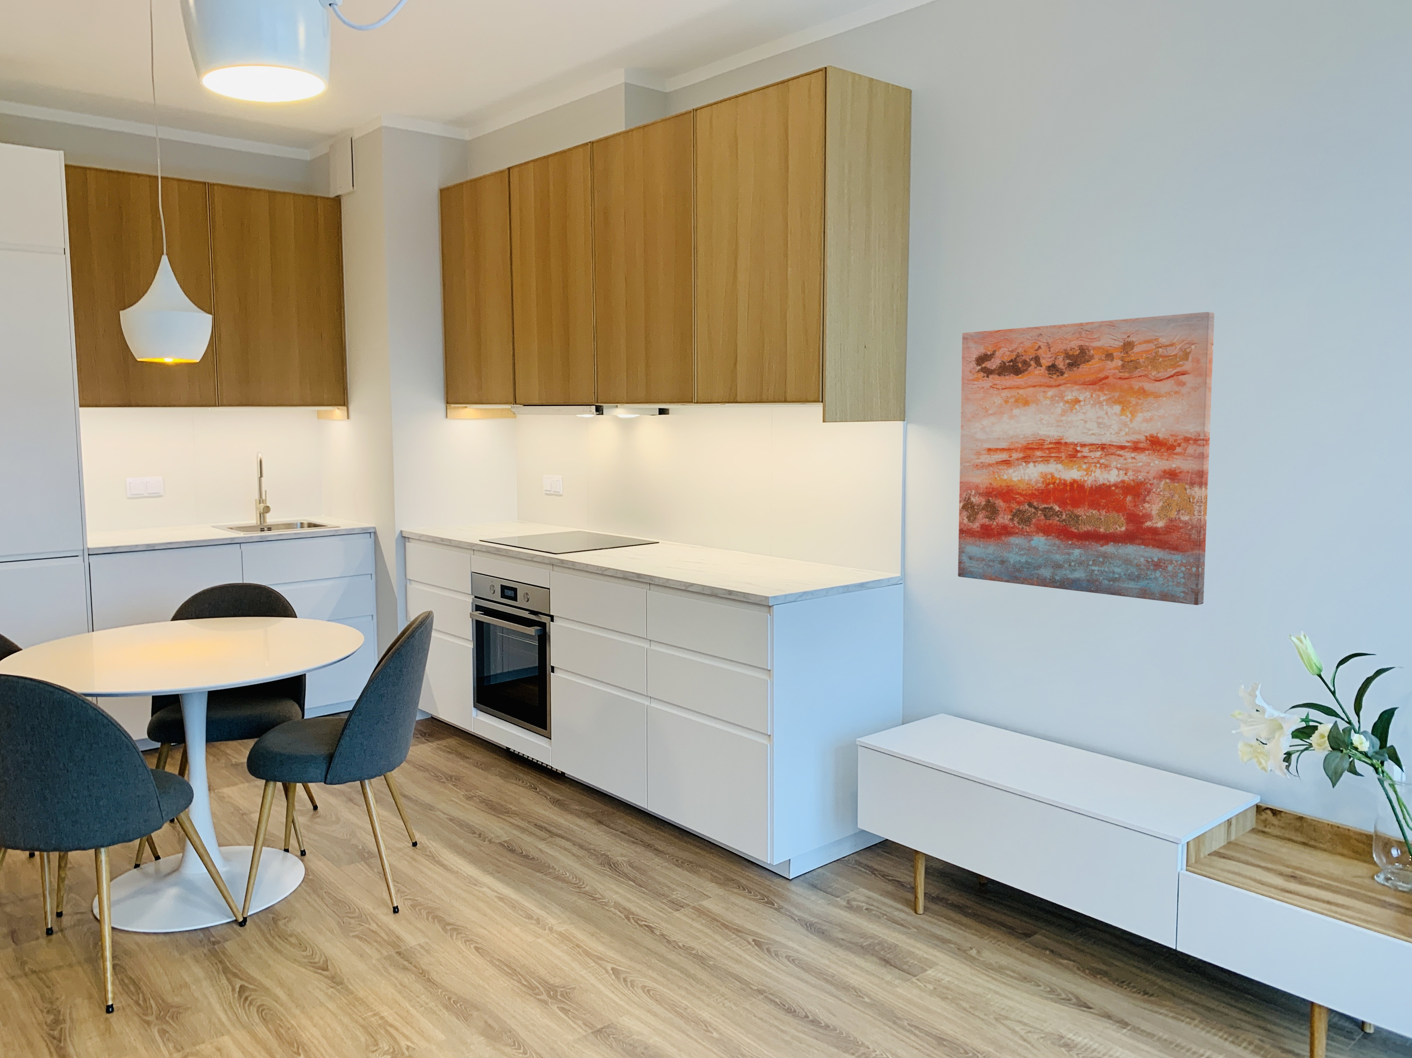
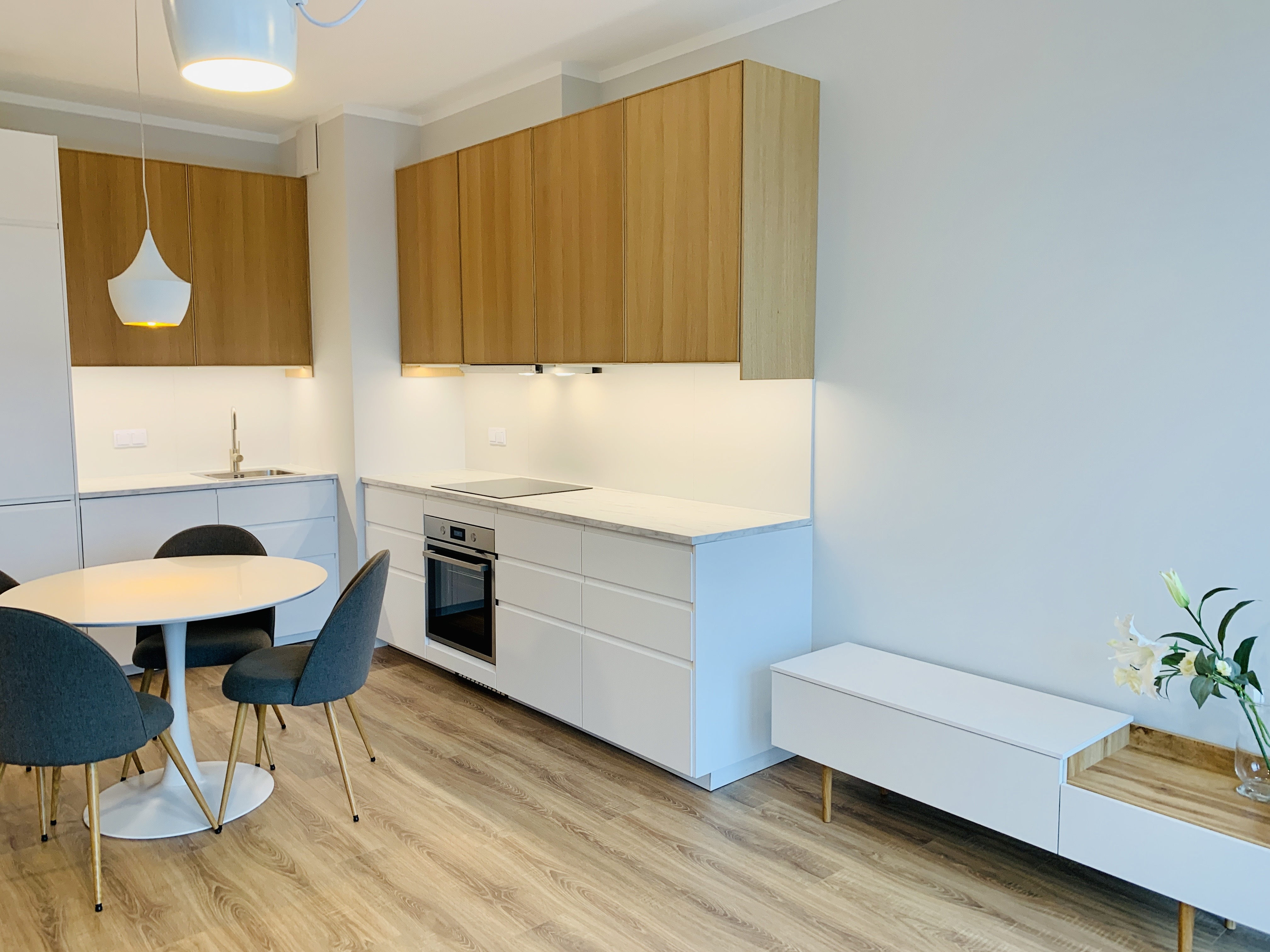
- wall art [957,311,1215,606]
